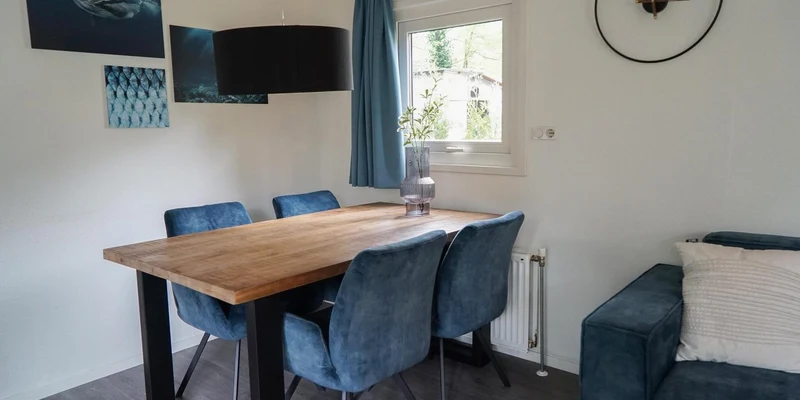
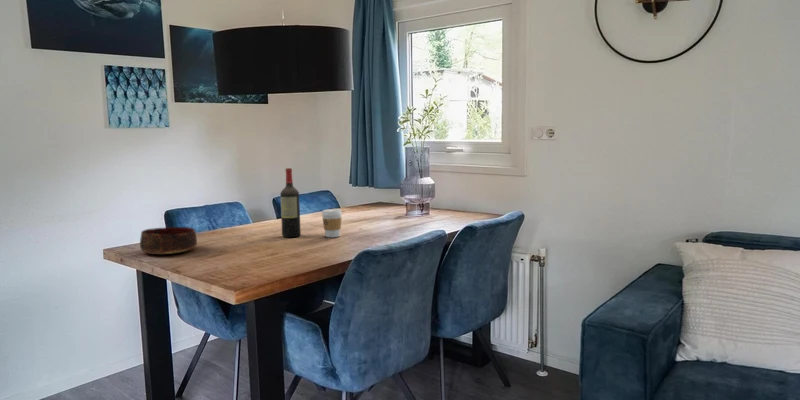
+ wine bottle [279,167,302,238]
+ coffee cup [321,208,343,238]
+ bowl [139,226,198,255]
